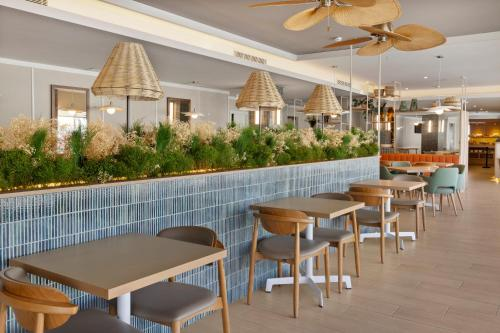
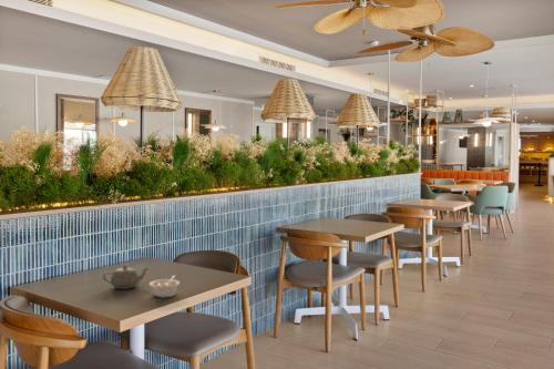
+ teapot [102,264,150,290]
+ legume [148,275,181,298]
